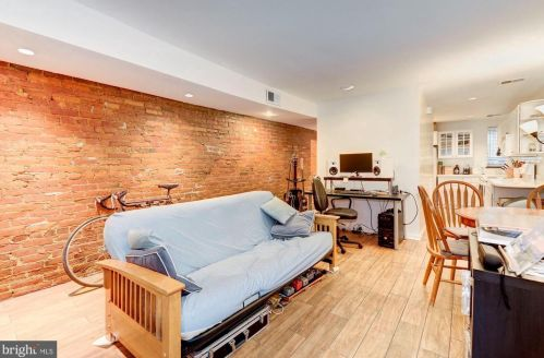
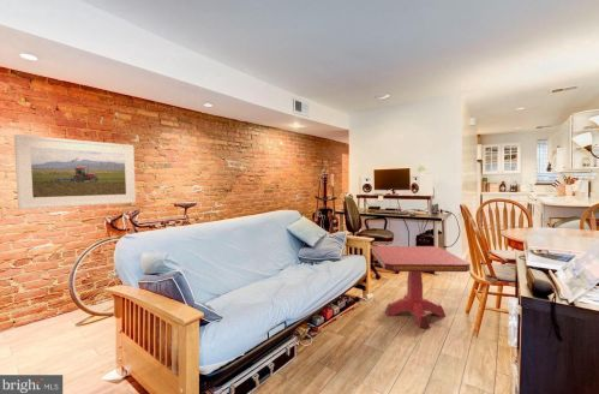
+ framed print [13,133,137,210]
+ side table [371,245,472,329]
